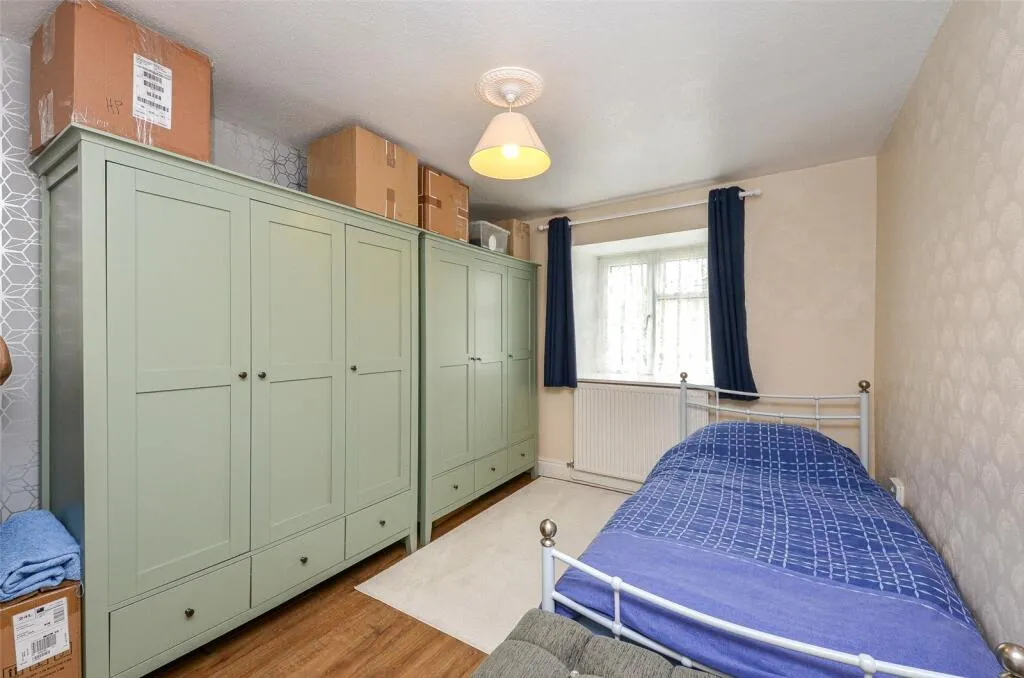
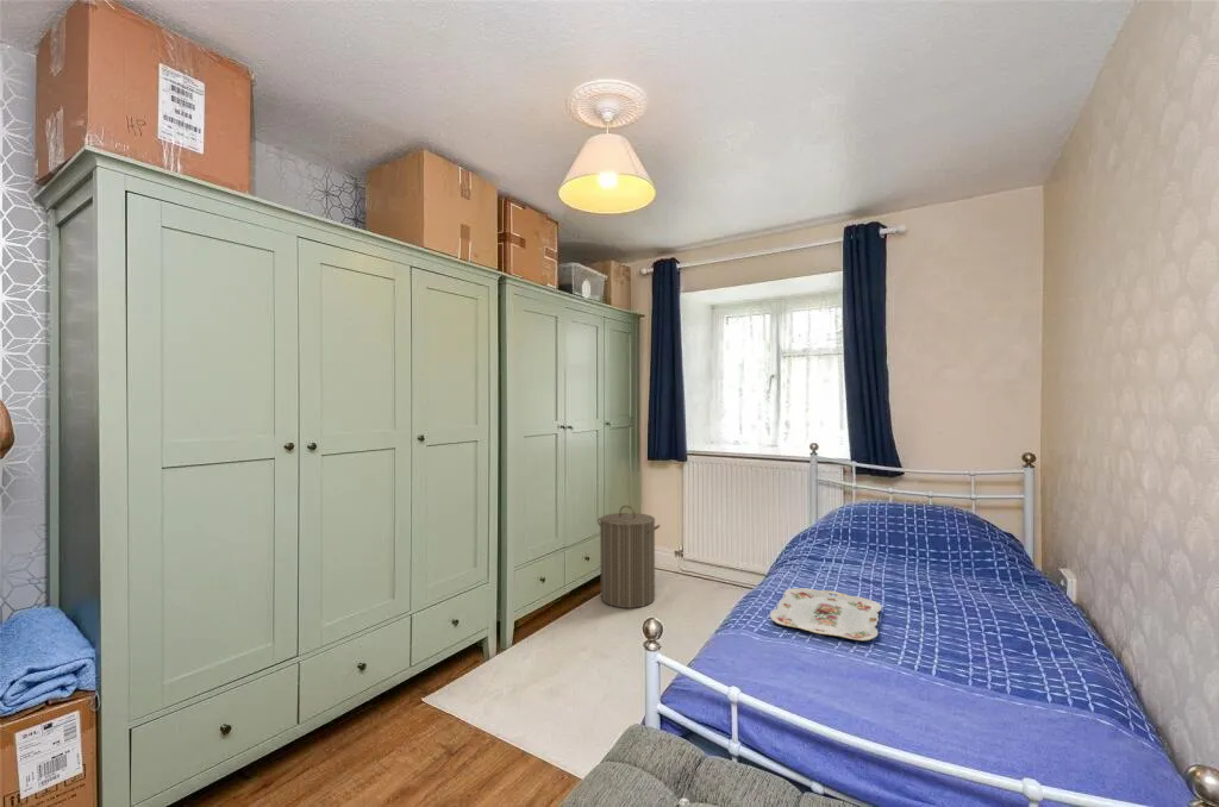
+ laundry hamper [596,505,661,609]
+ serving tray [769,587,883,642]
